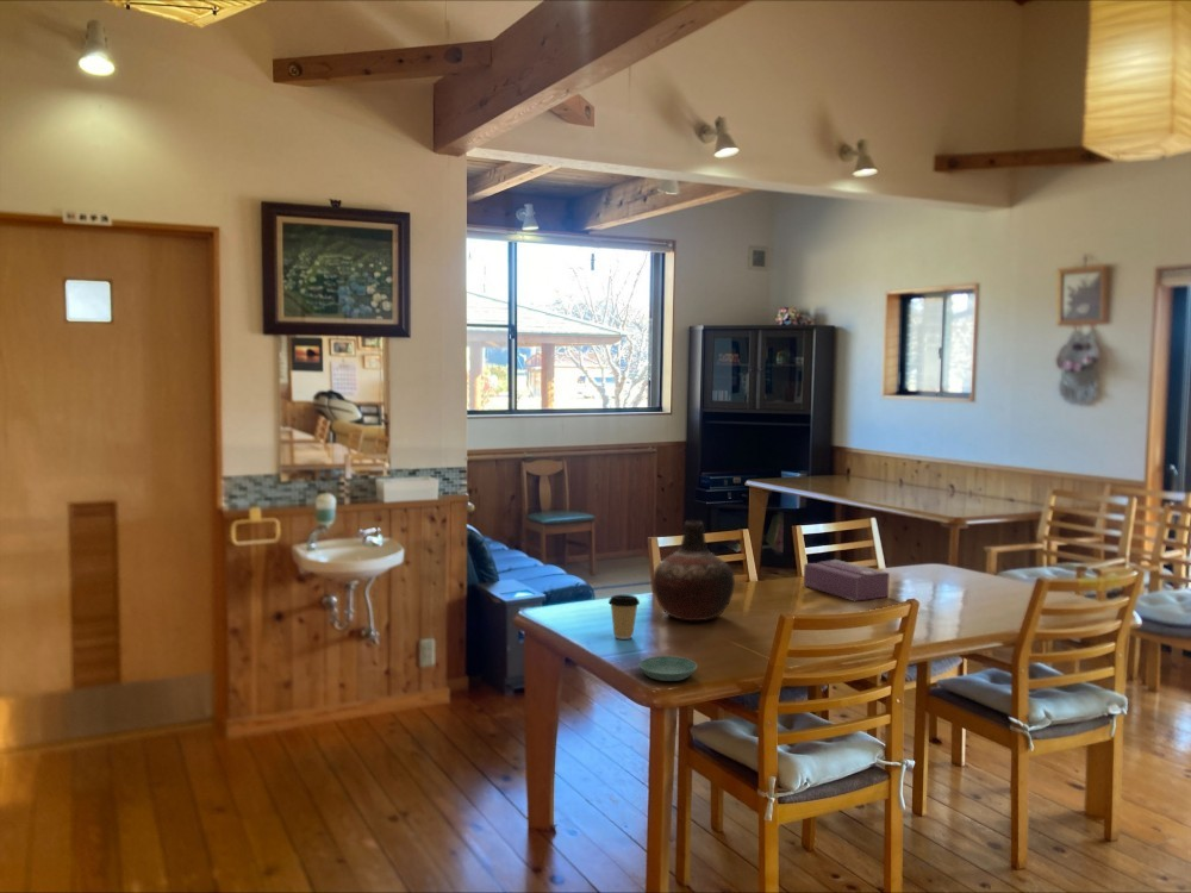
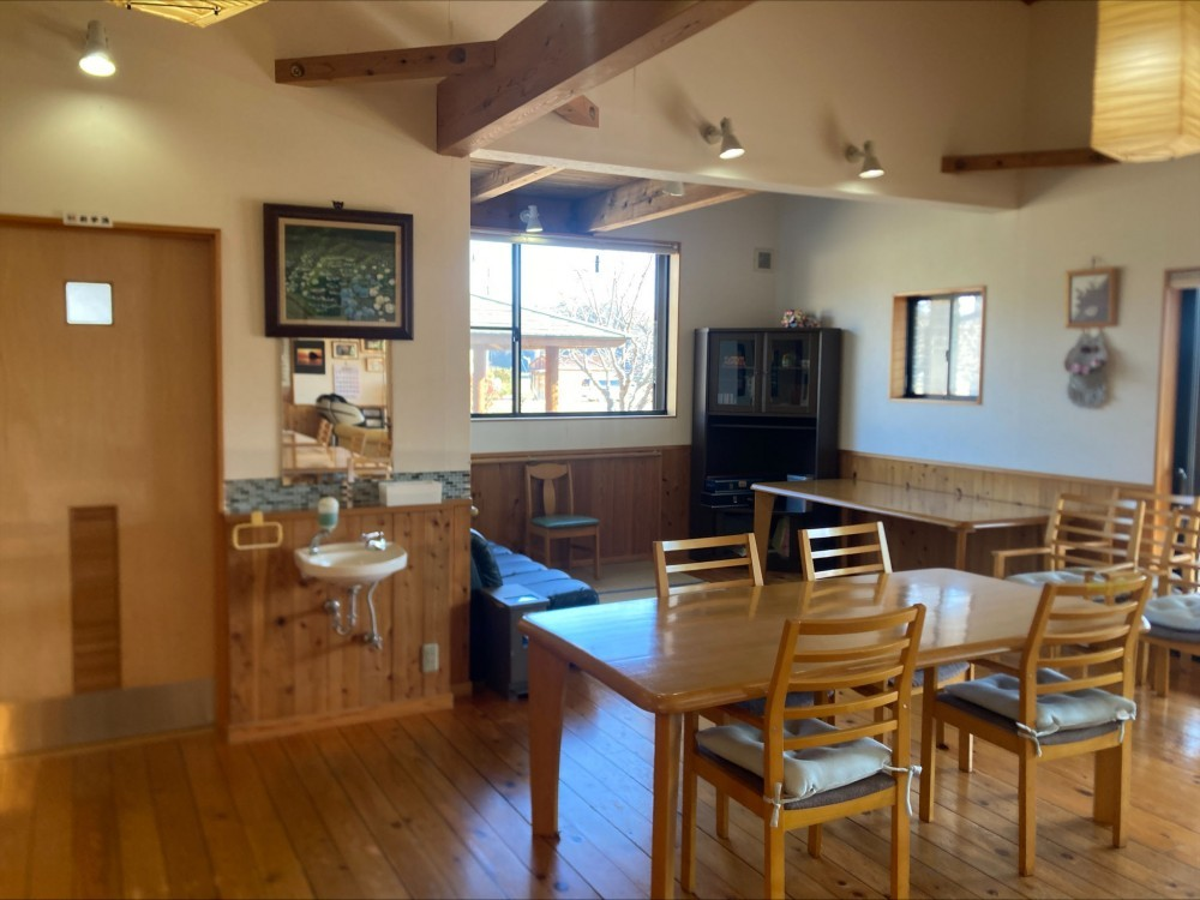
- coffee cup [607,594,641,641]
- vase [651,519,736,622]
- saucer [637,655,698,682]
- tissue box [803,558,891,602]
